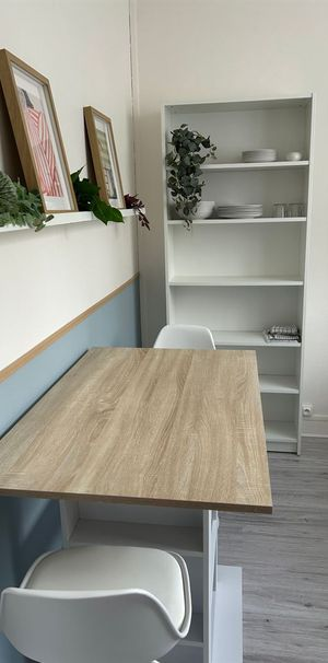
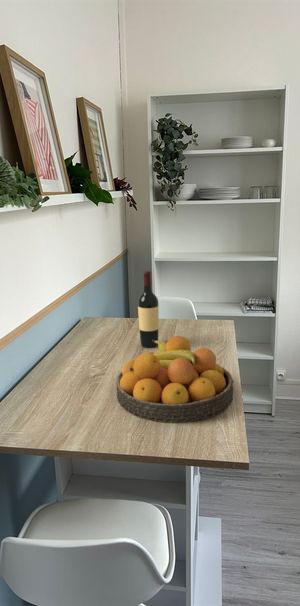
+ wine bottle [137,270,160,349]
+ fruit bowl [115,335,234,424]
